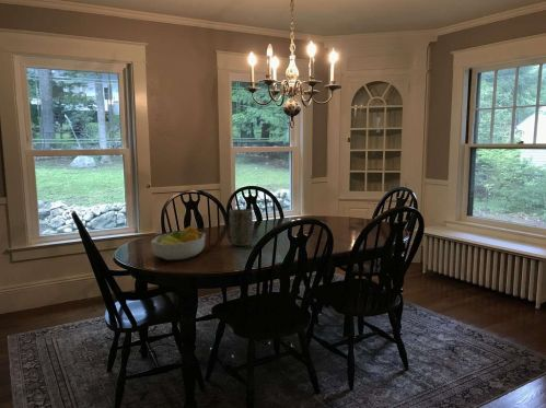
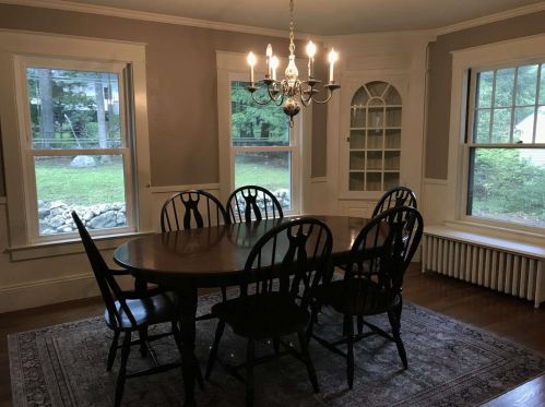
- fruit bowl [150,225,207,261]
- plant pot [228,208,254,247]
